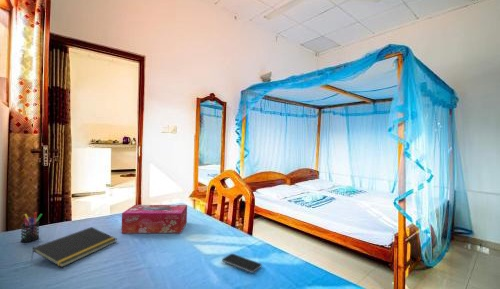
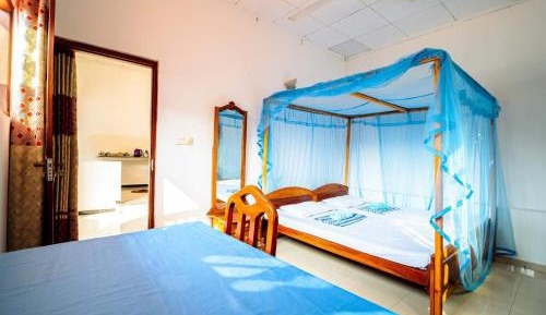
- pen holder [20,212,43,243]
- smartphone [221,253,263,274]
- tissue box [121,204,188,234]
- notepad [30,226,118,268]
